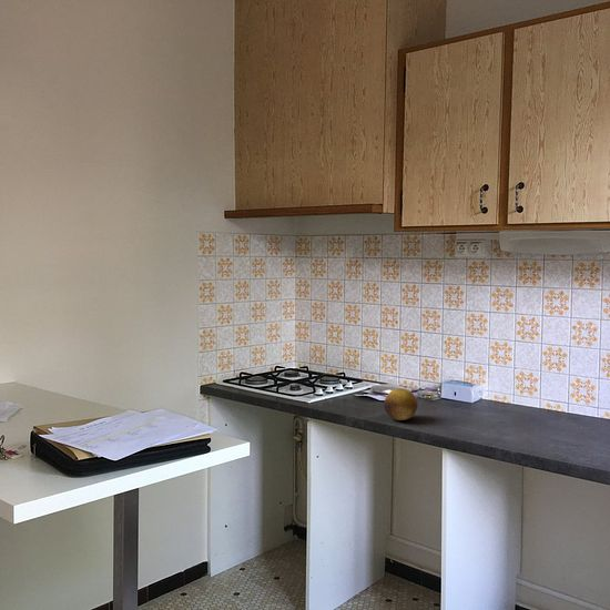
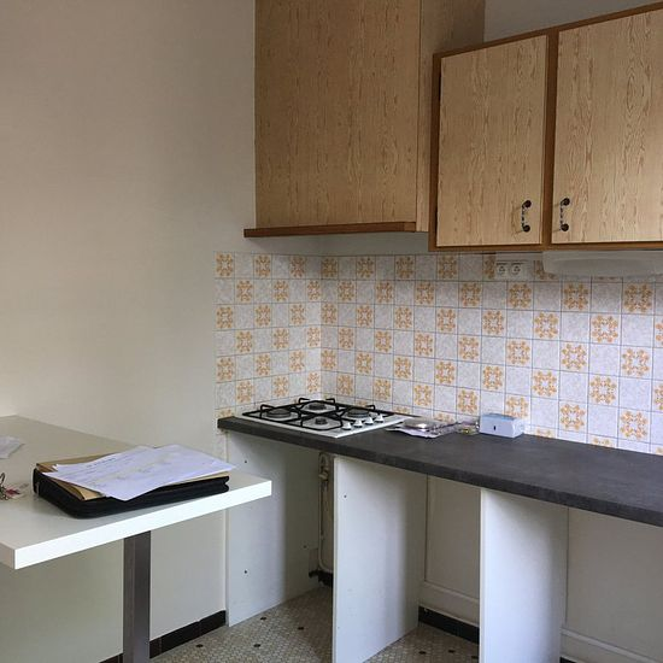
- fruit [383,387,419,421]
